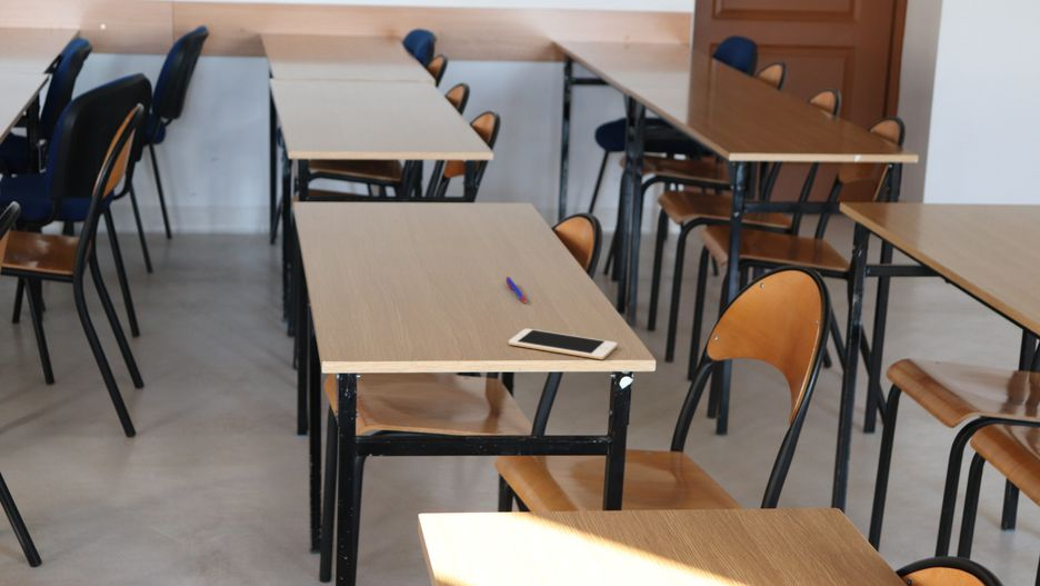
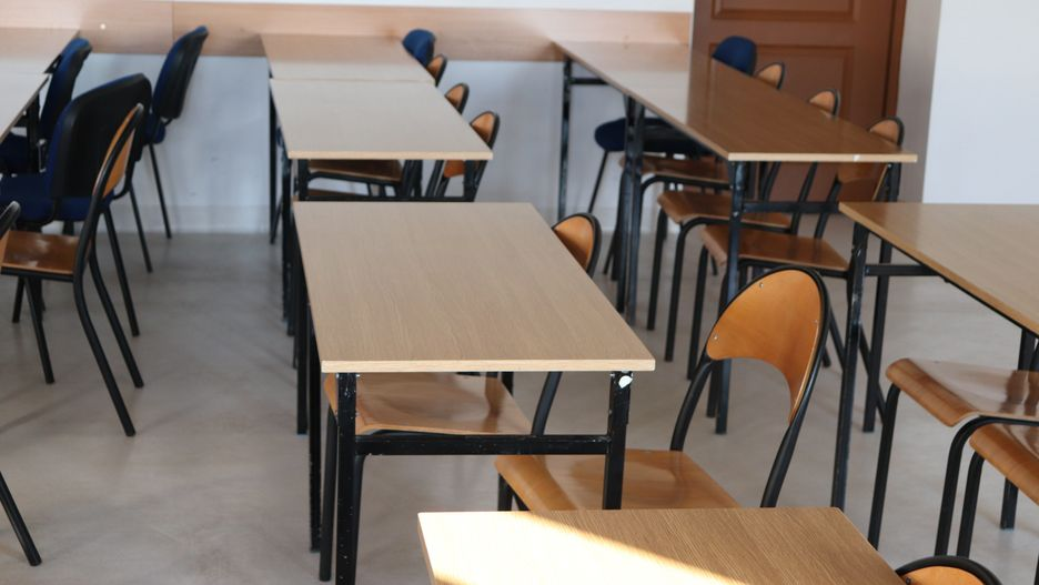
- pen [504,276,528,304]
- cell phone [508,328,619,360]
